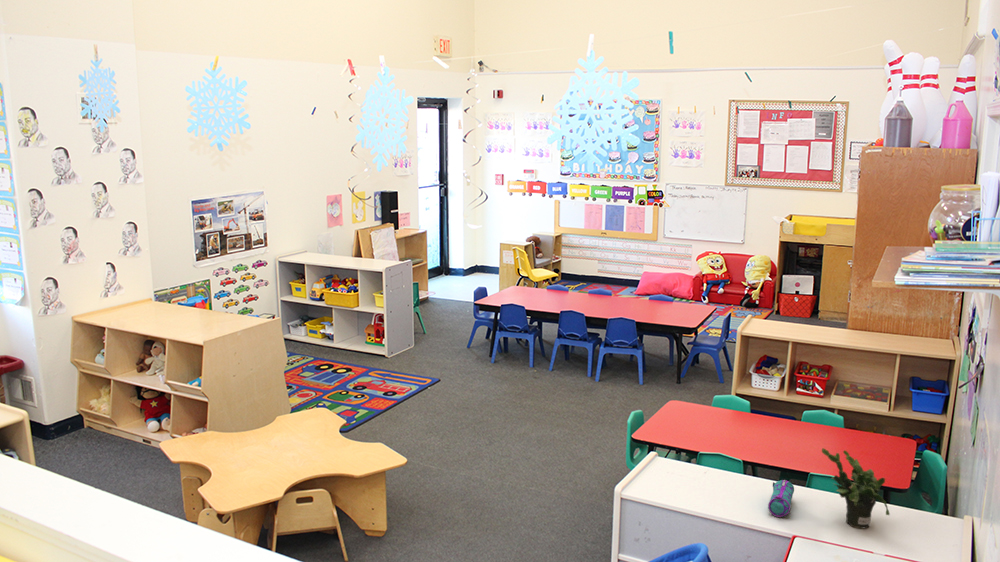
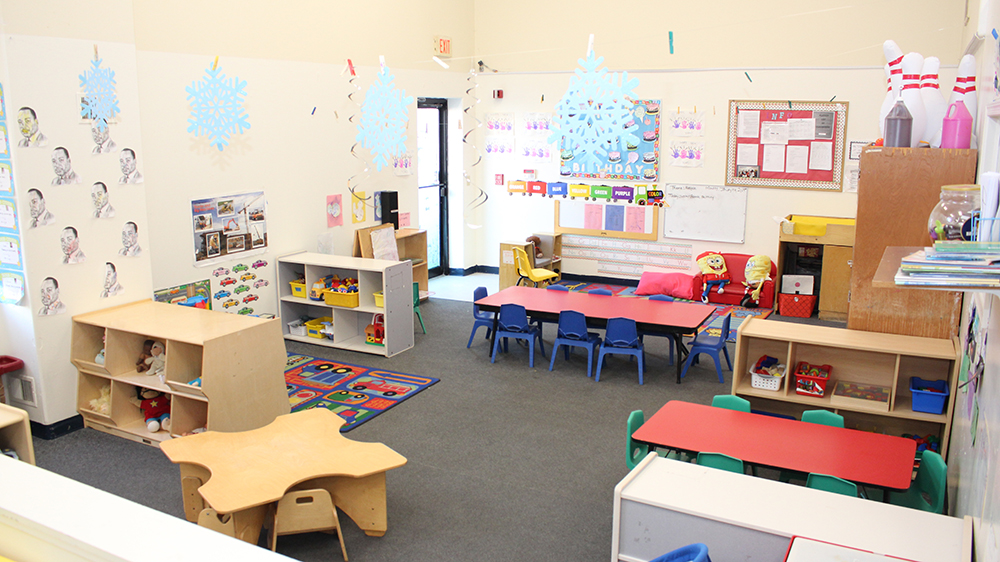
- pencil case [767,479,795,518]
- potted plant [821,447,891,530]
